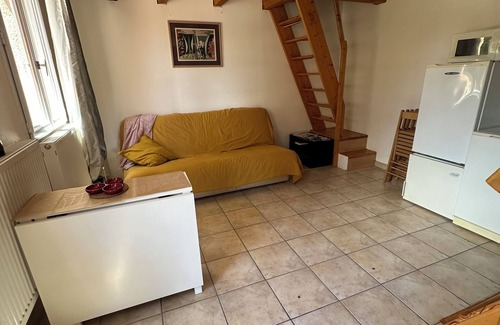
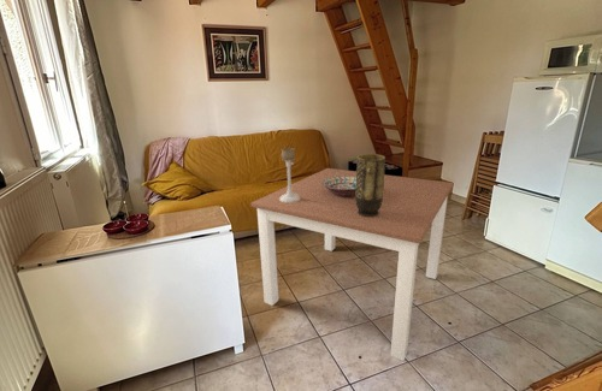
+ candle holder [279,147,300,202]
+ dining table [249,167,454,362]
+ decorative bowl [323,177,356,197]
+ vase [355,153,386,218]
